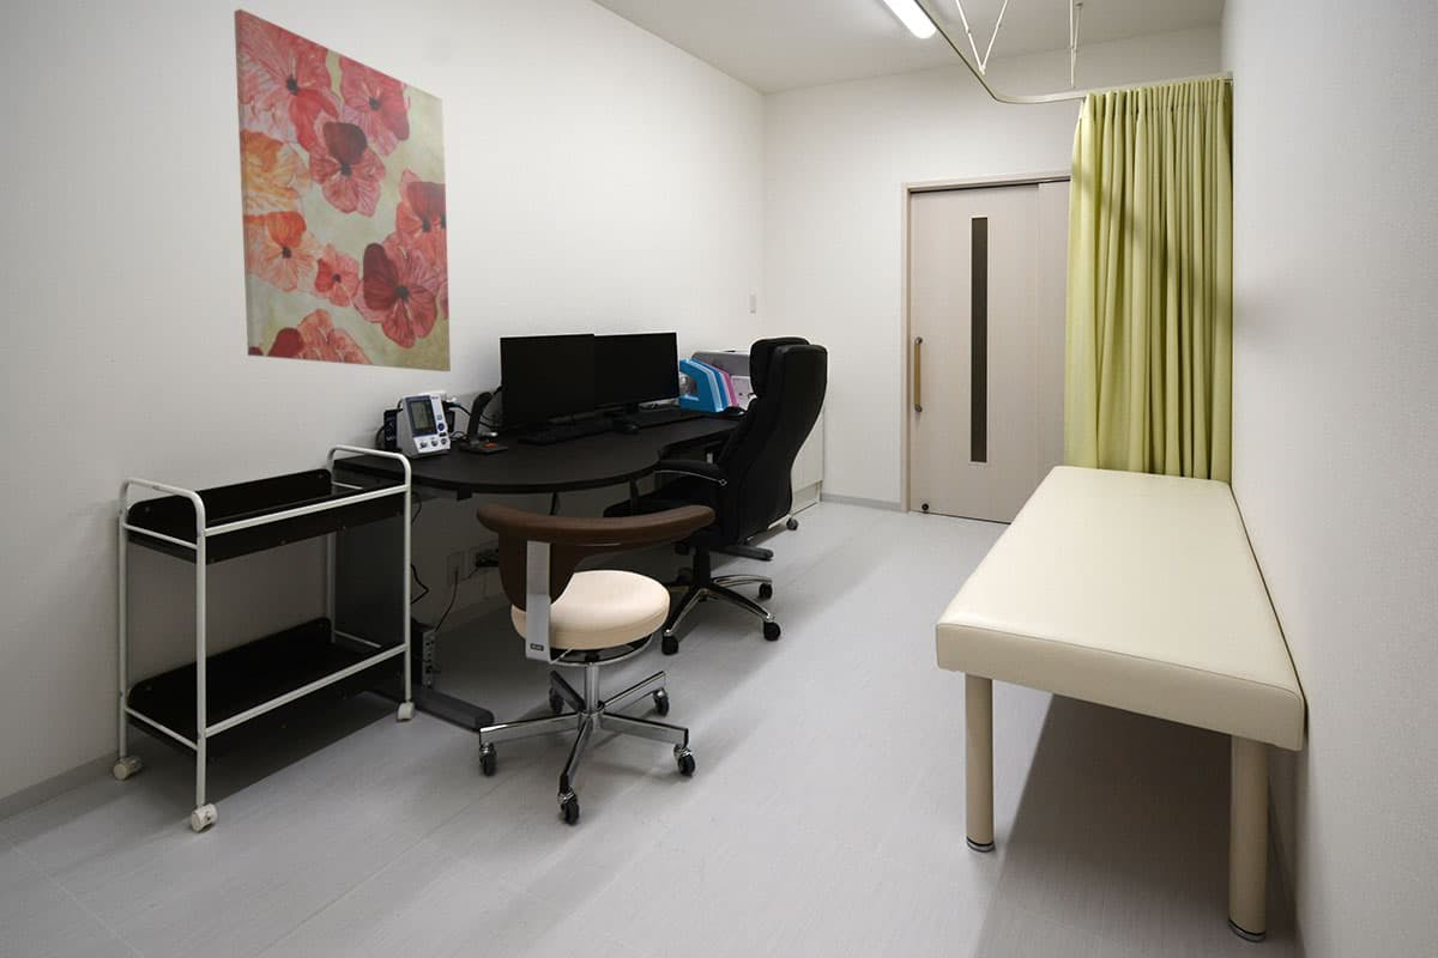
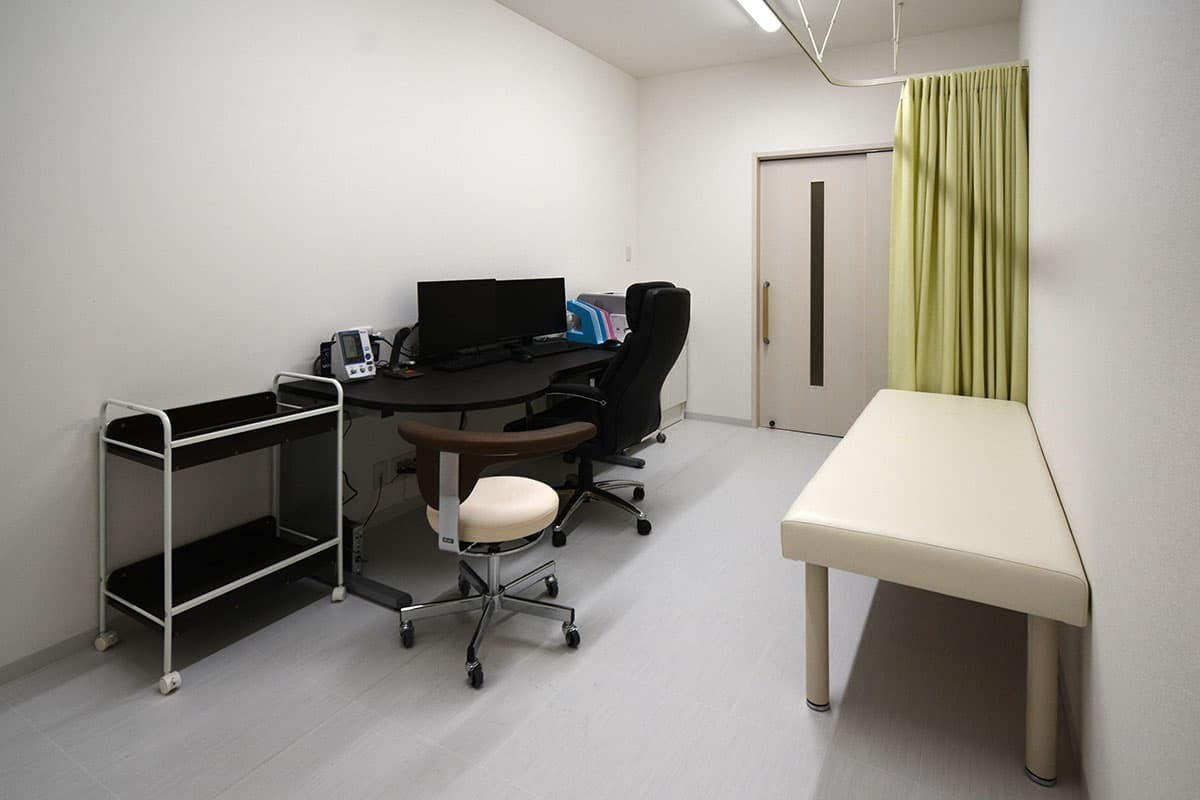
- wall art [232,7,452,372]
